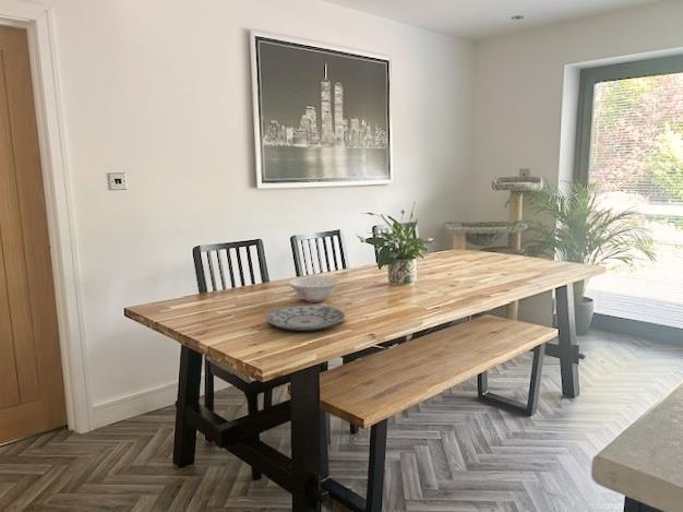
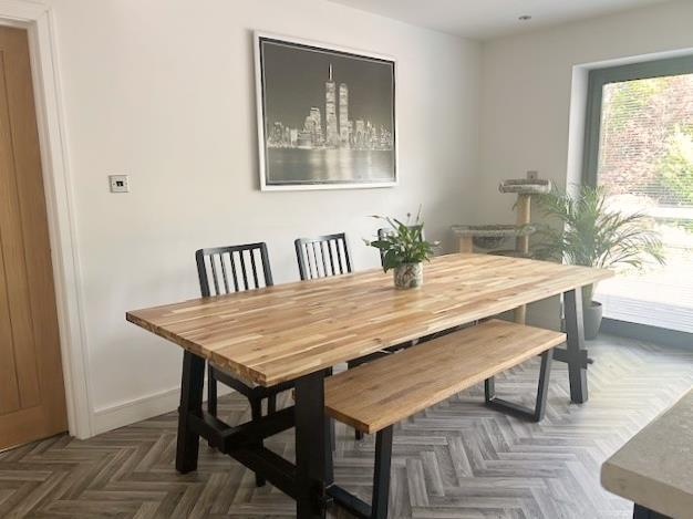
- bowl [288,275,342,303]
- plate [265,305,347,331]
